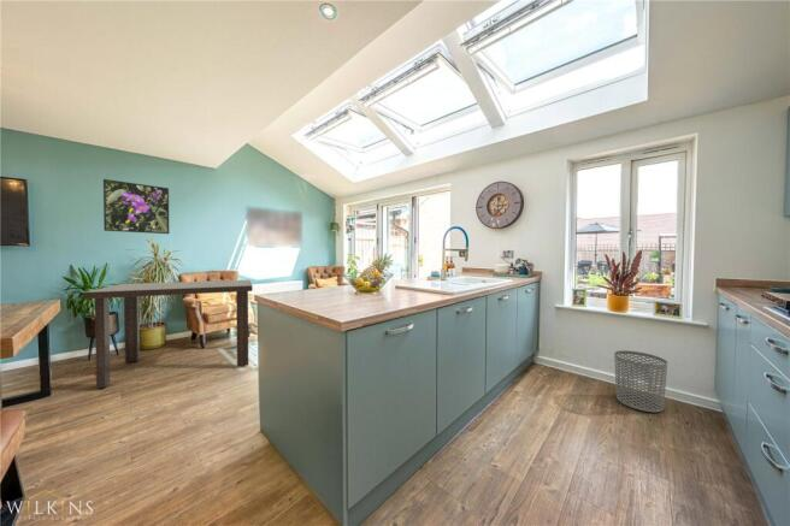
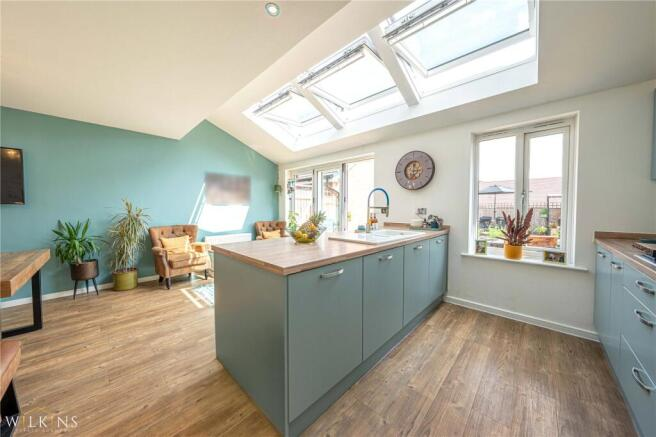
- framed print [102,178,171,235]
- dining table [82,279,254,390]
- waste bin [613,349,668,413]
